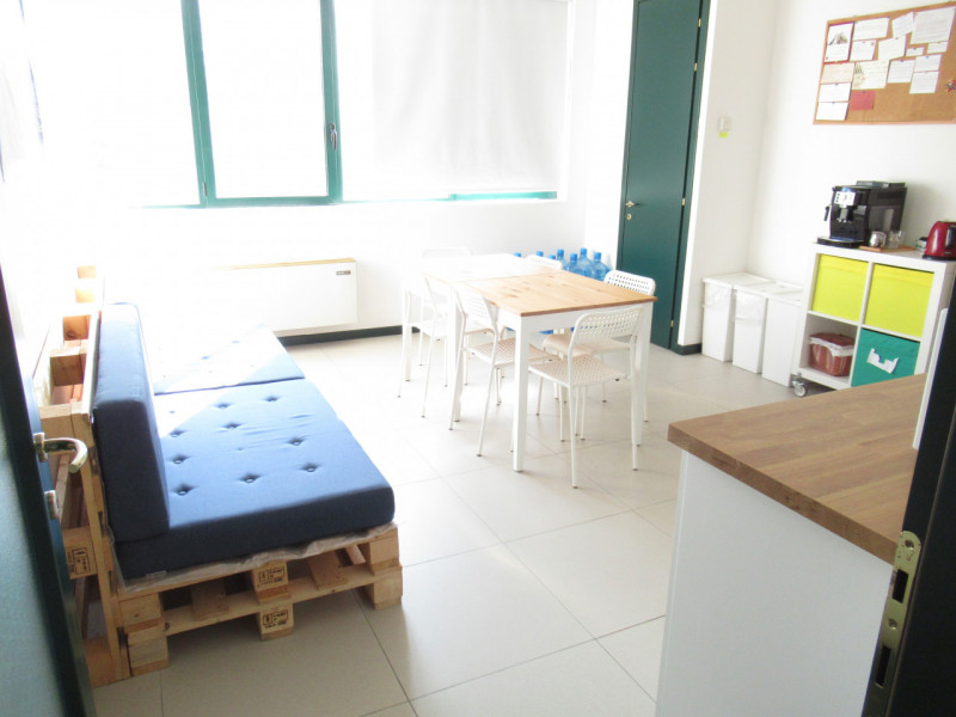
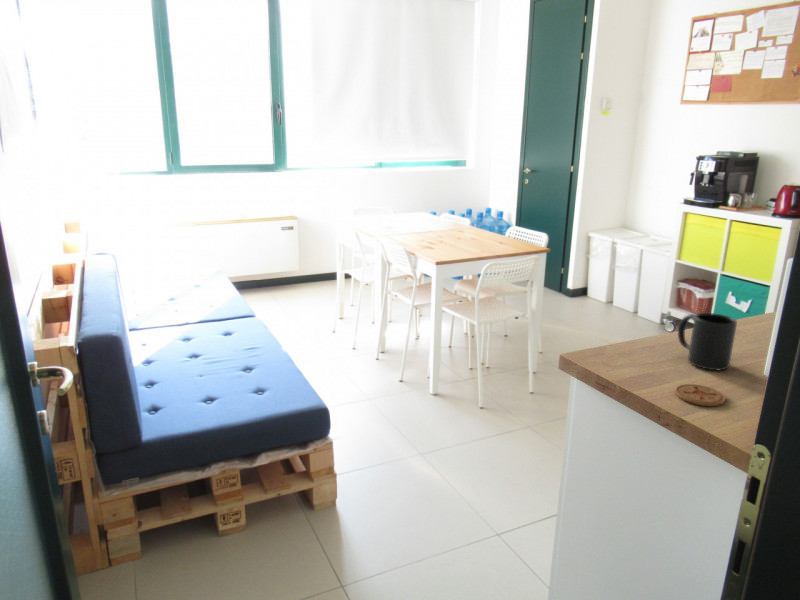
+ coaster [674,383,727,407]
+ mug [677,312,738,371]
